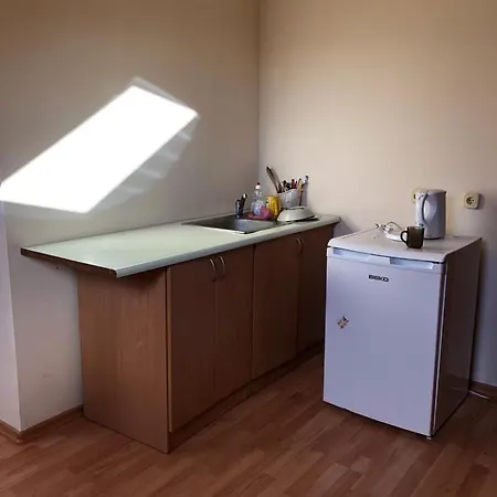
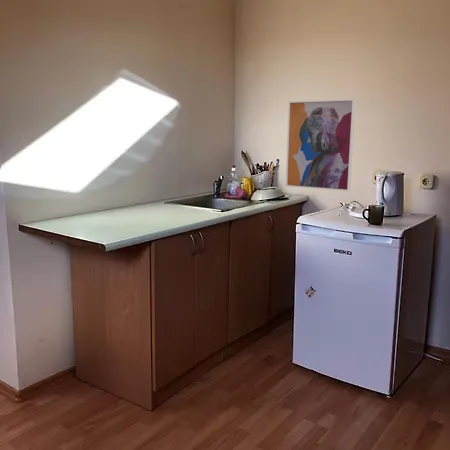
+ wall art [285,98,357,192]
